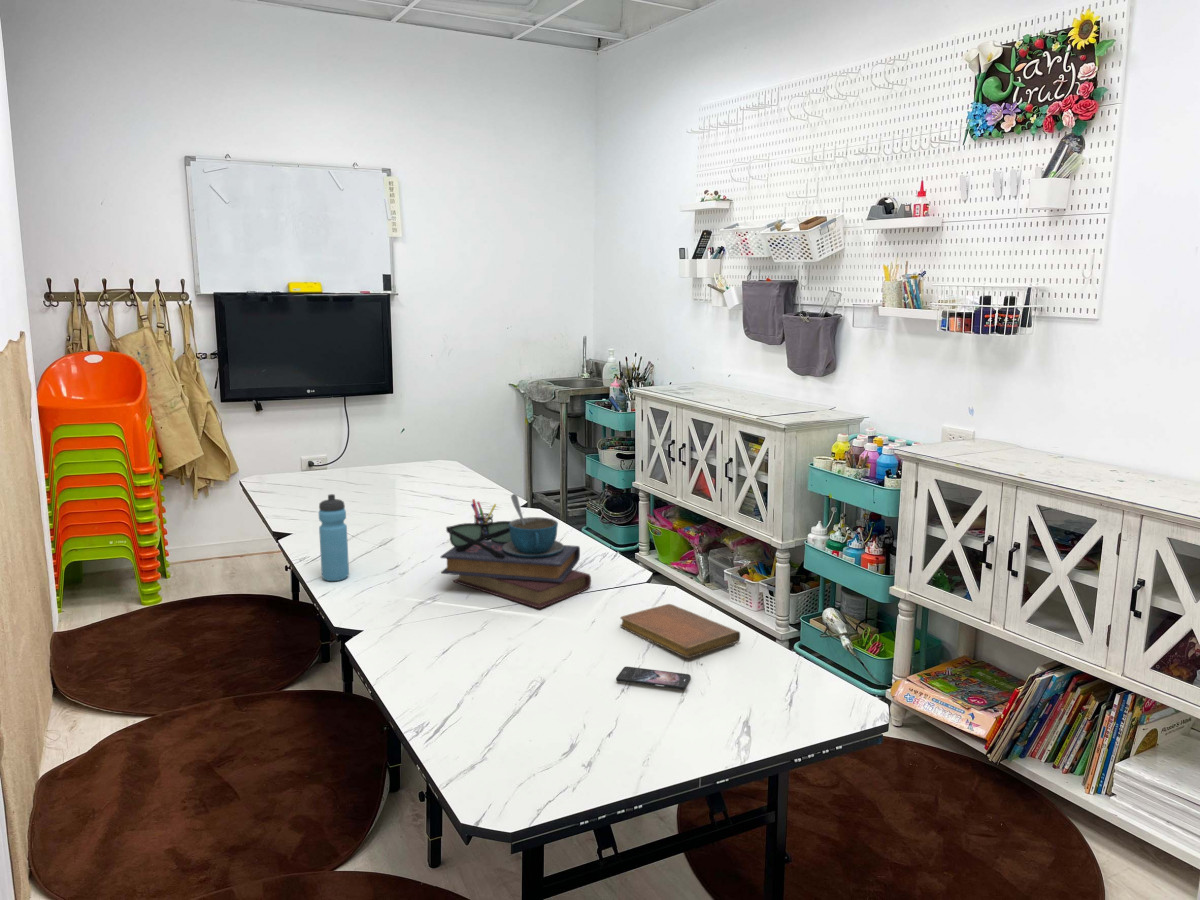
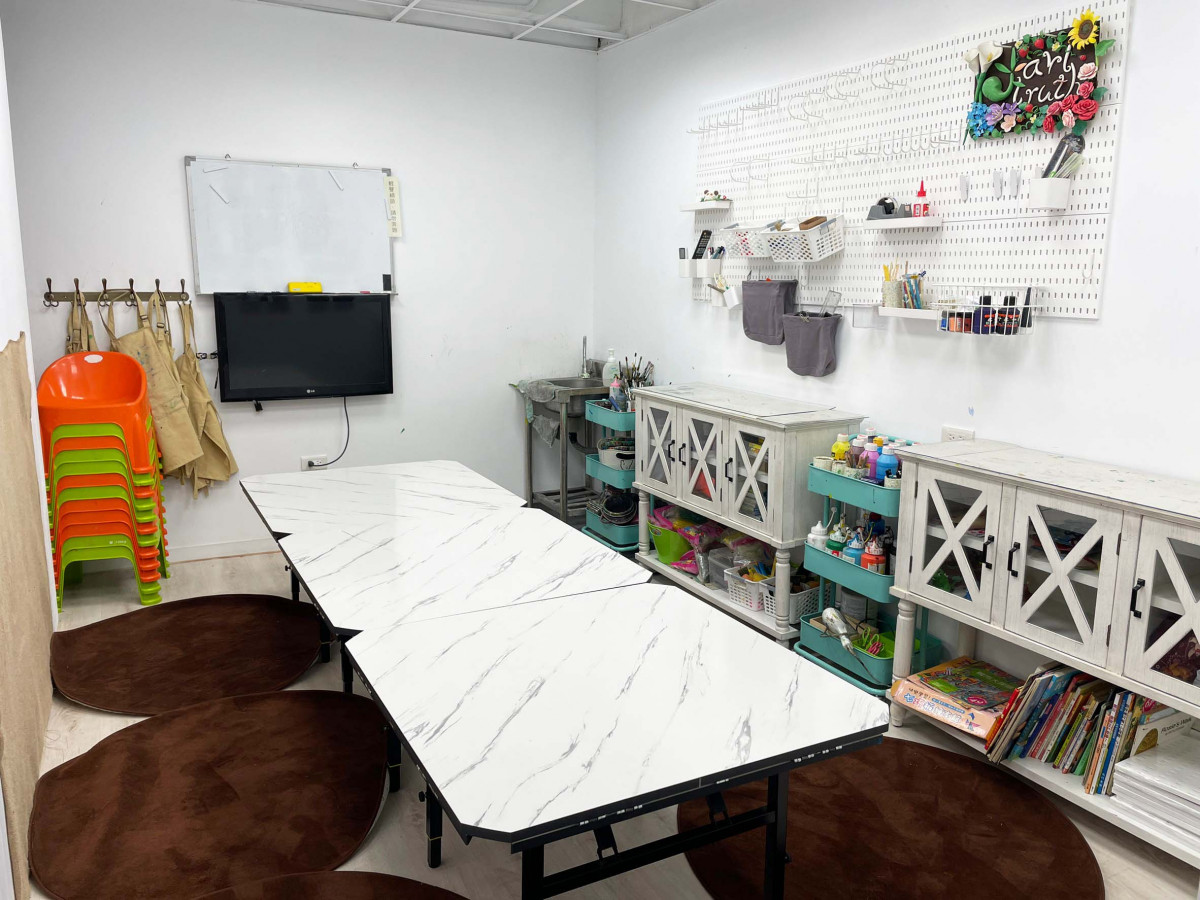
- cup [440,493,592,610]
- water bottle [318,493,350,582]
- notebook [619,603,741,659]
- pen holder [470,498,497,540]
- smartphone [615,666,692,691]
